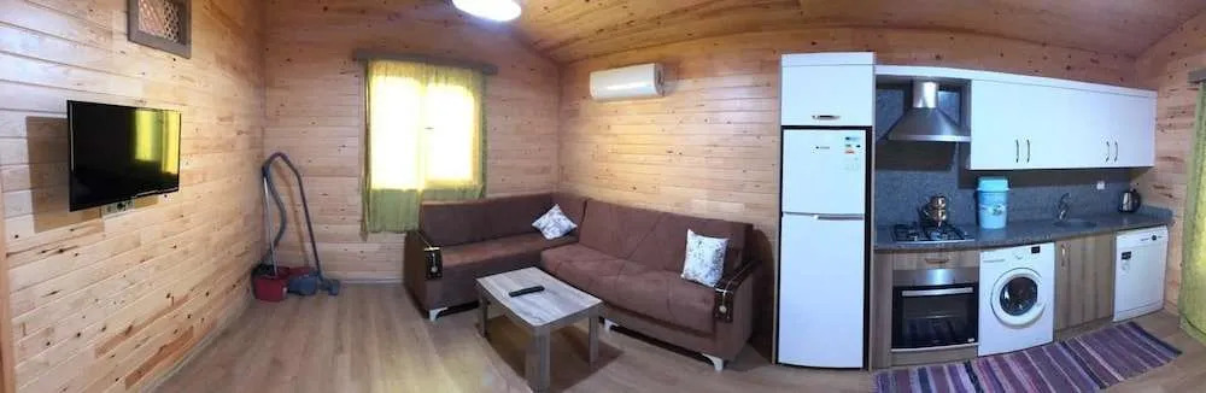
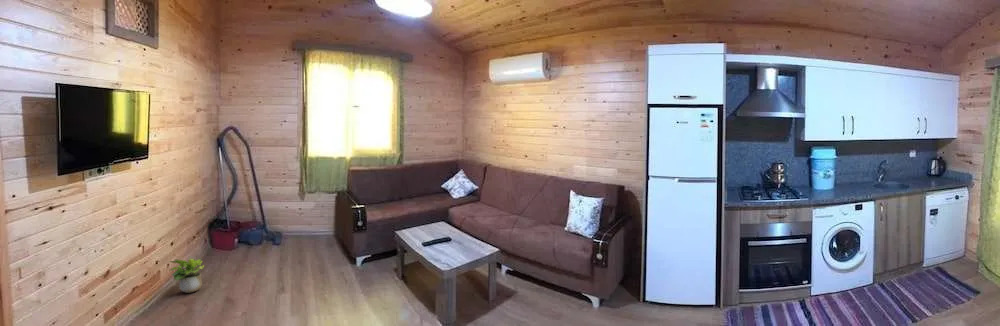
+ potted plant [167,257,205,294]
